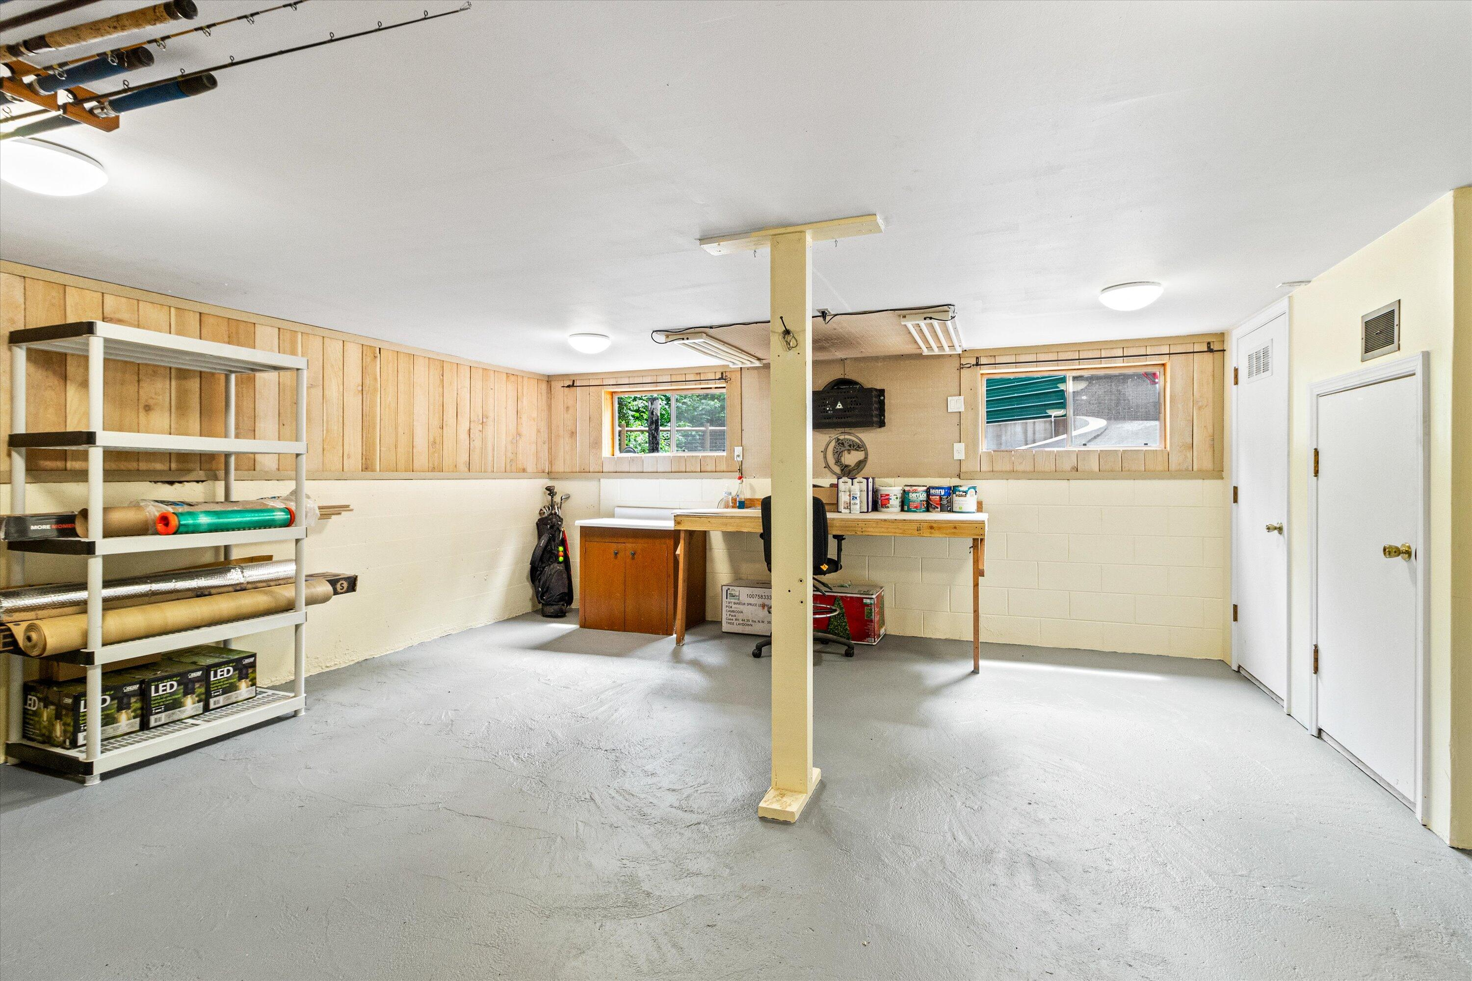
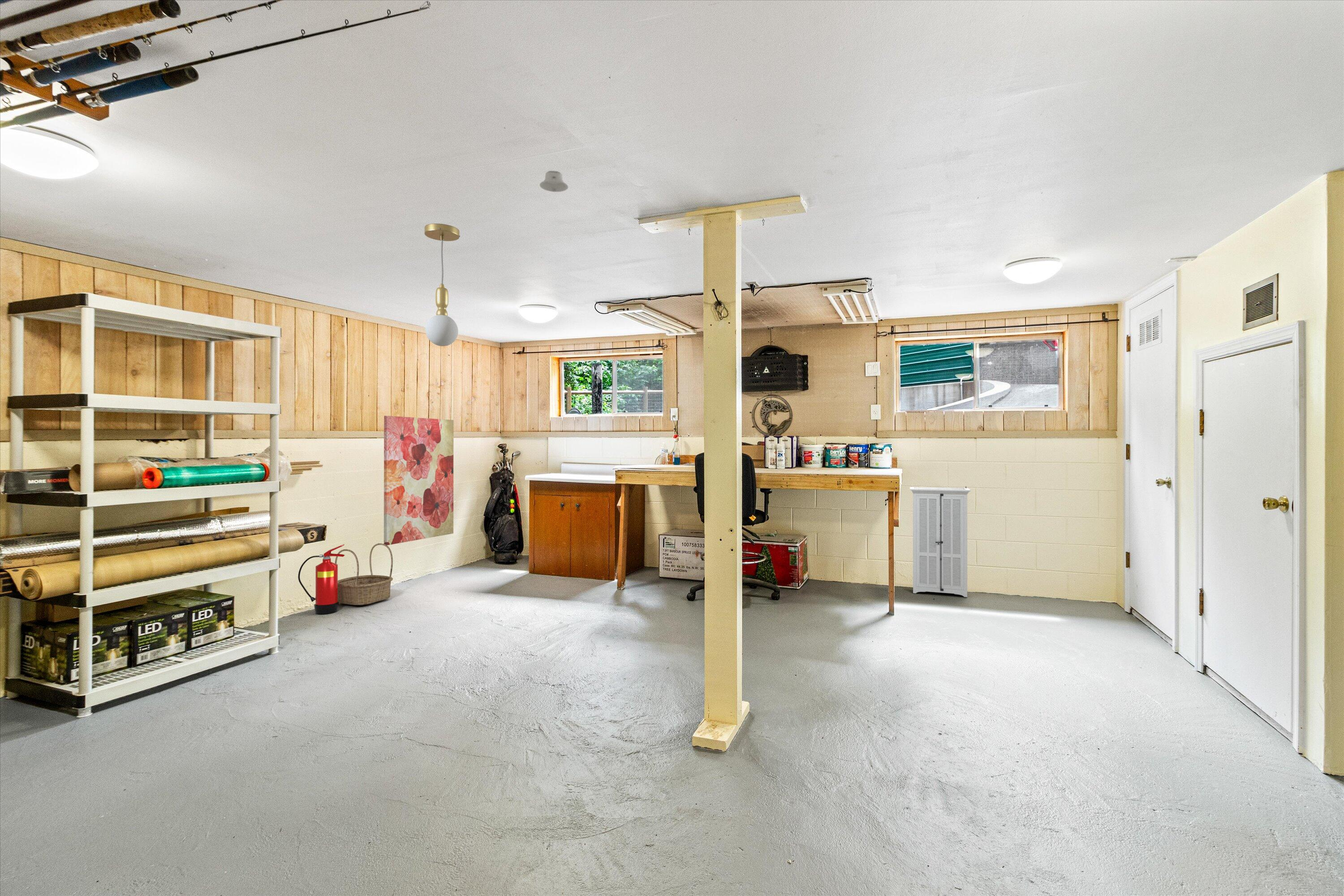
+ recessed light [539,170,569,192]
+ fire extinguisher [298,544,345,615]
+ wall art [383,415,454,546]
+ light fixture [424,223,461,347]
+ storage cabinet [909,486,971,598]
+ basket [335,543,393,606]
